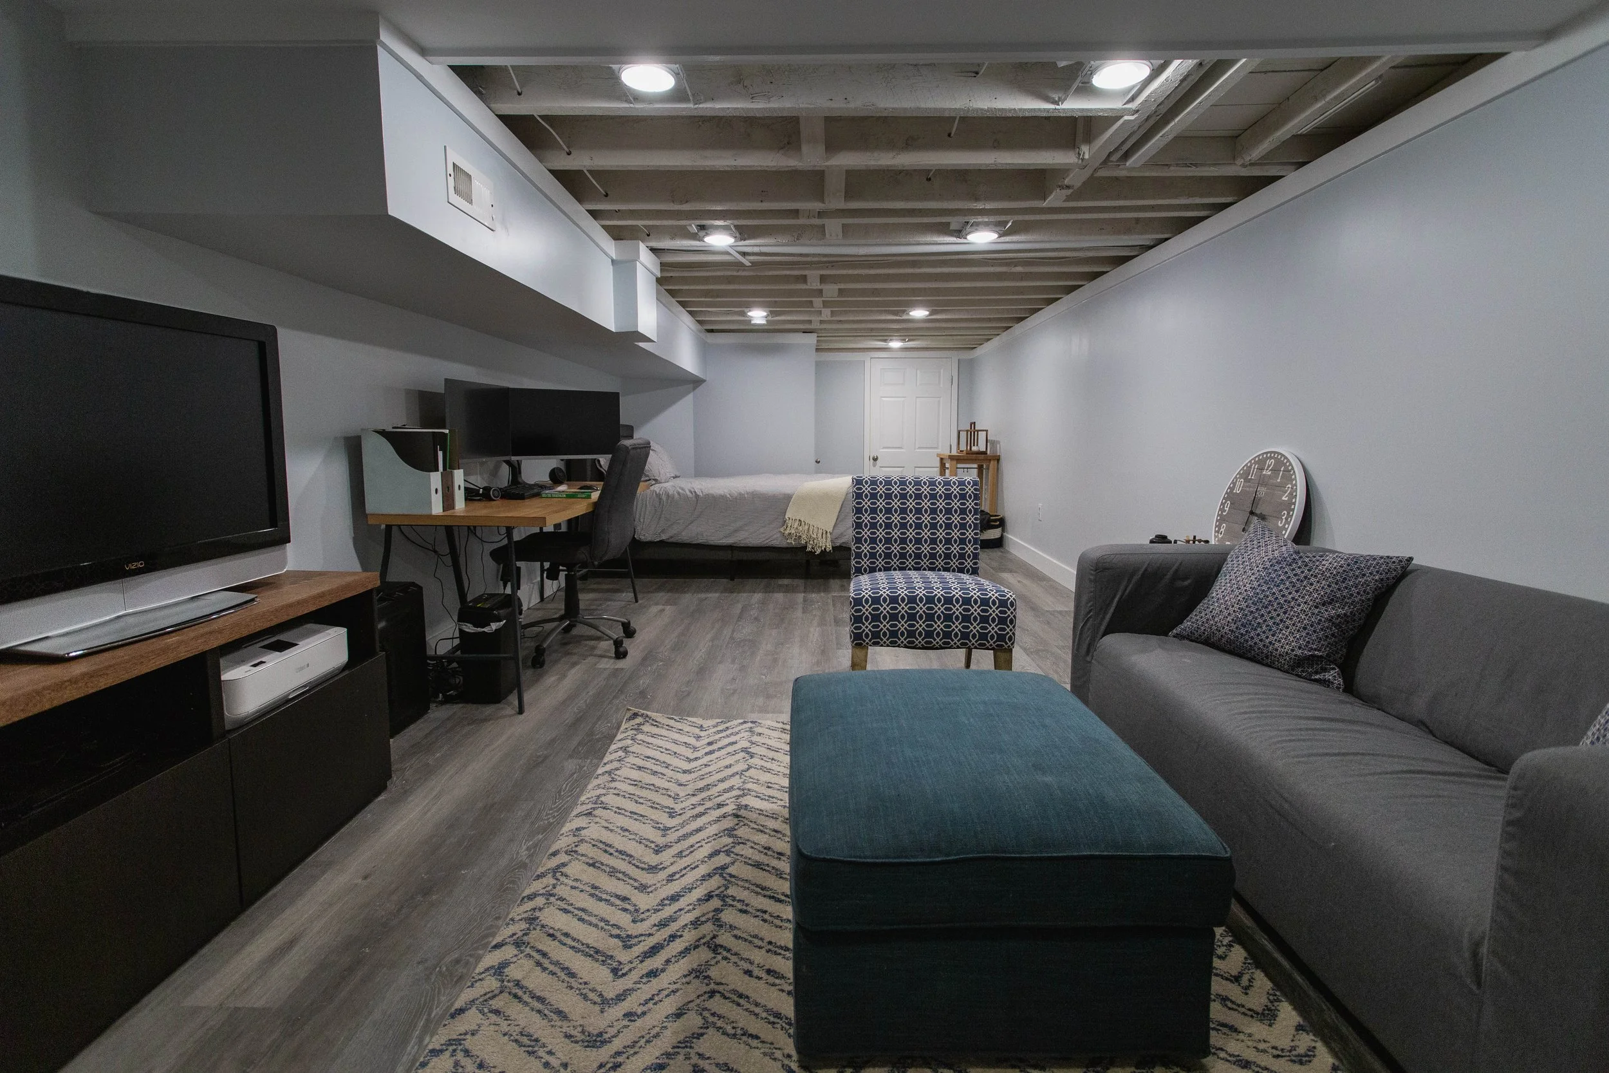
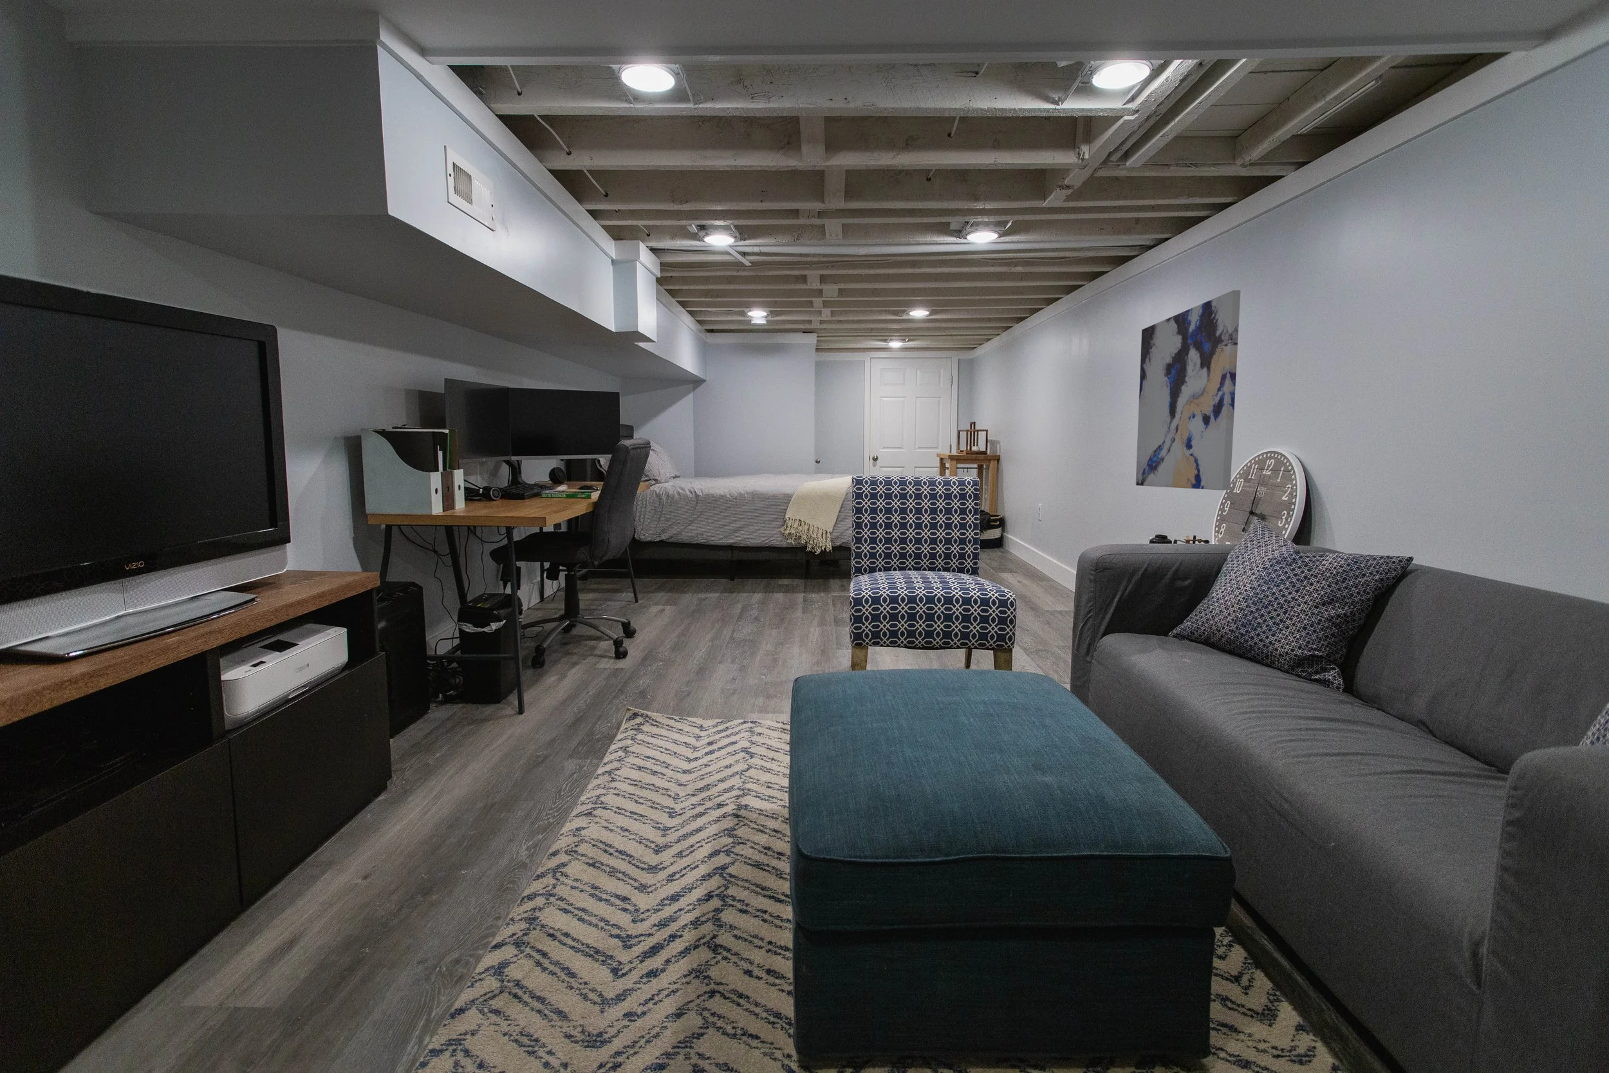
+ wall art [1135,290,1240,491]
